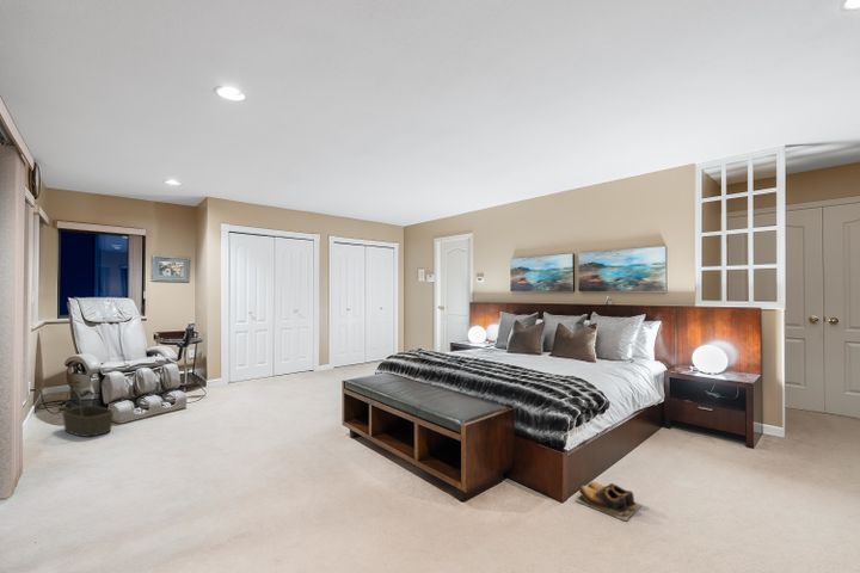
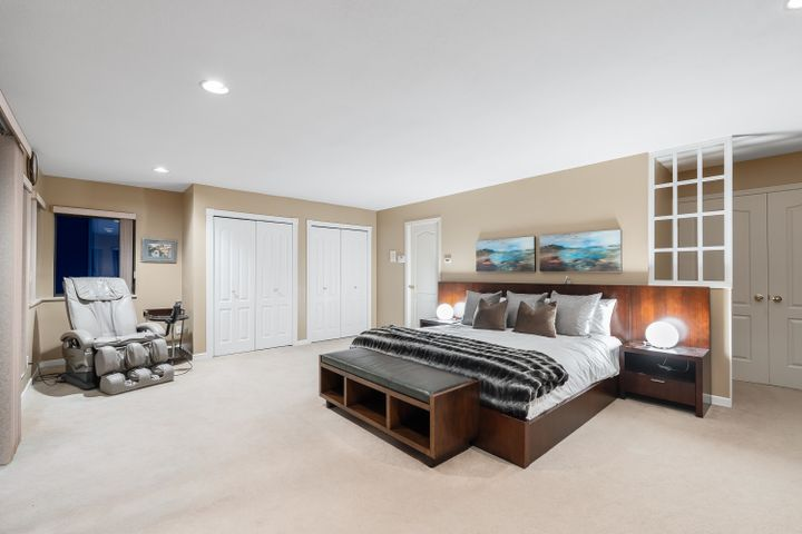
- shoes [573,481,643,522]
- basket [61,382,115,438]
